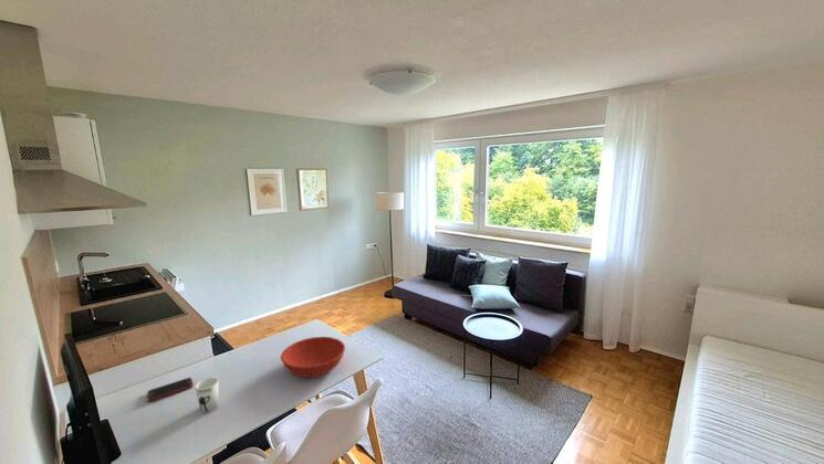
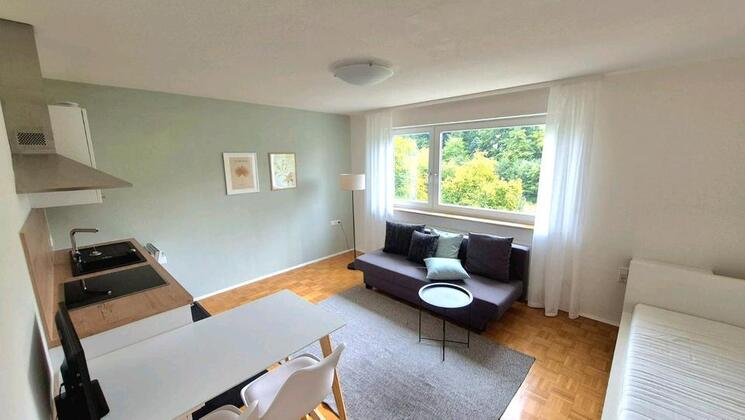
- cup [194,377,220,413]
- bowl [280,336,346,379]
- cell phone [146,377,194,402]
